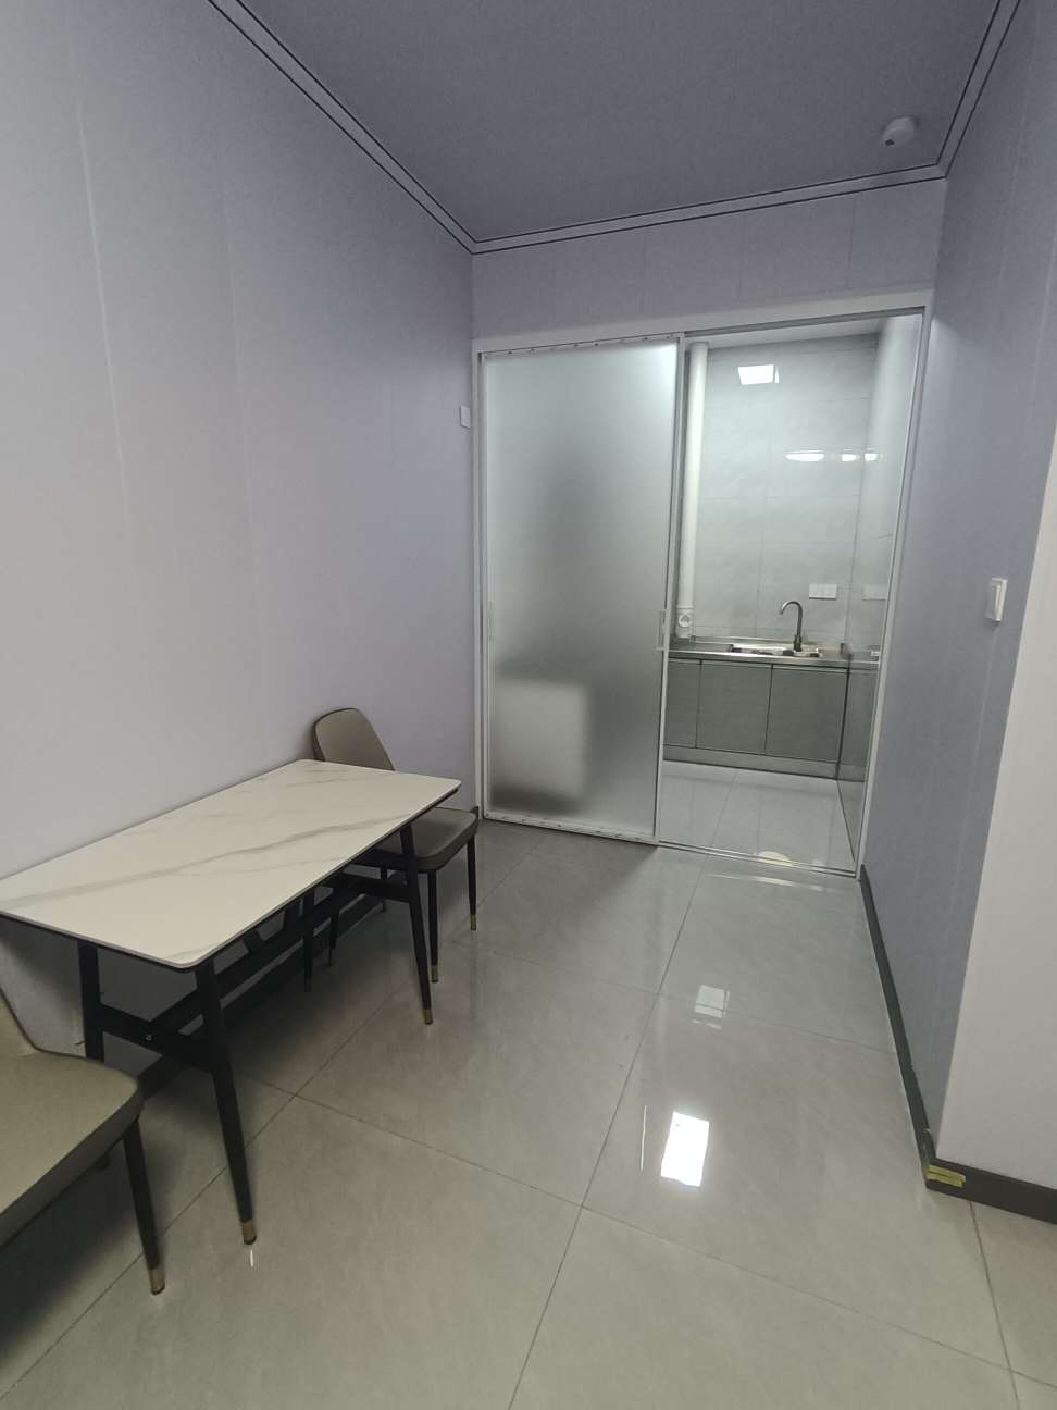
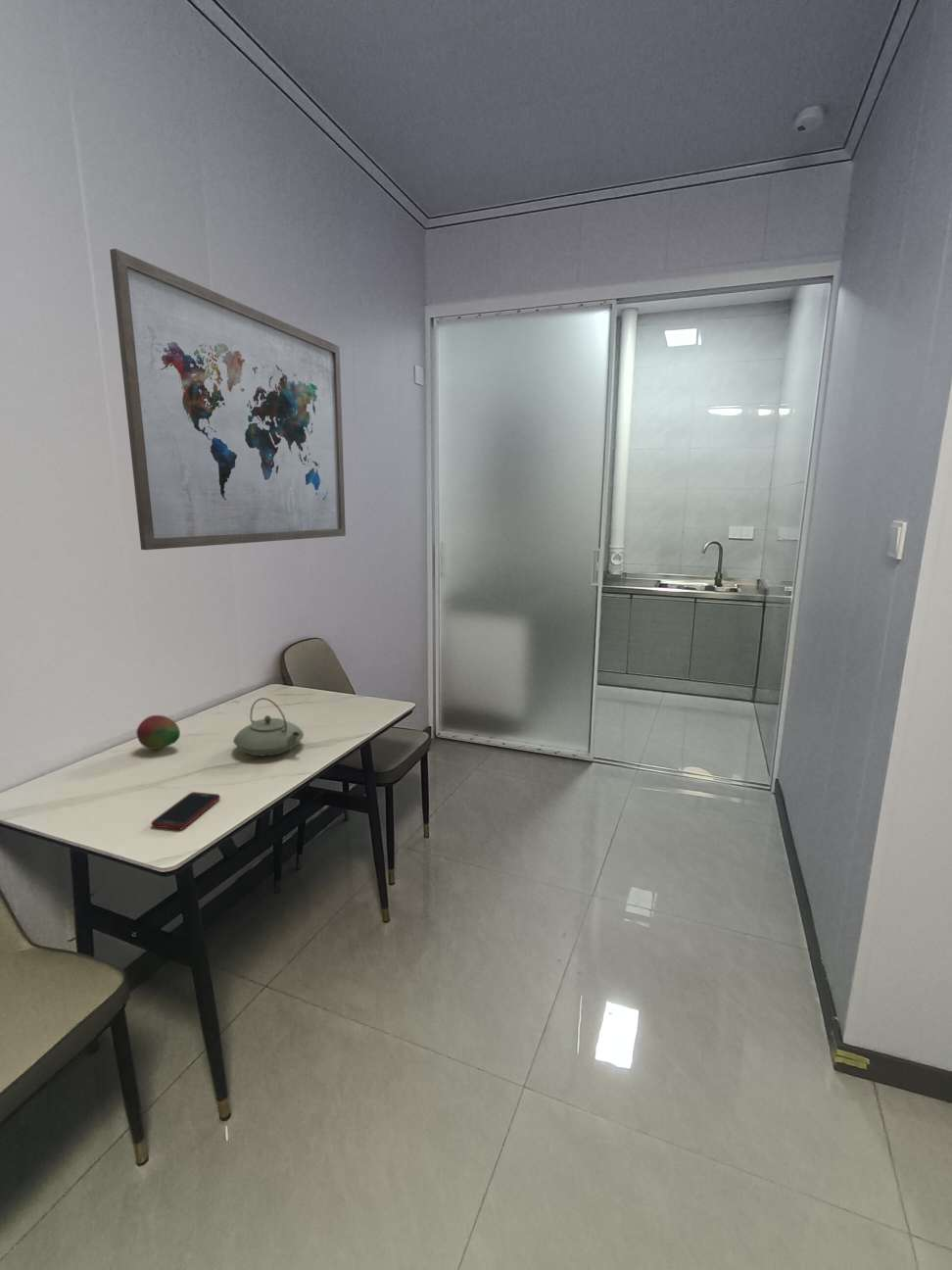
+ fruit [135,714,181,751]
+ teapot [232,697,305,757]
+ wall art [109,248,347,551]
+ cell phone [150,791,221,830]
